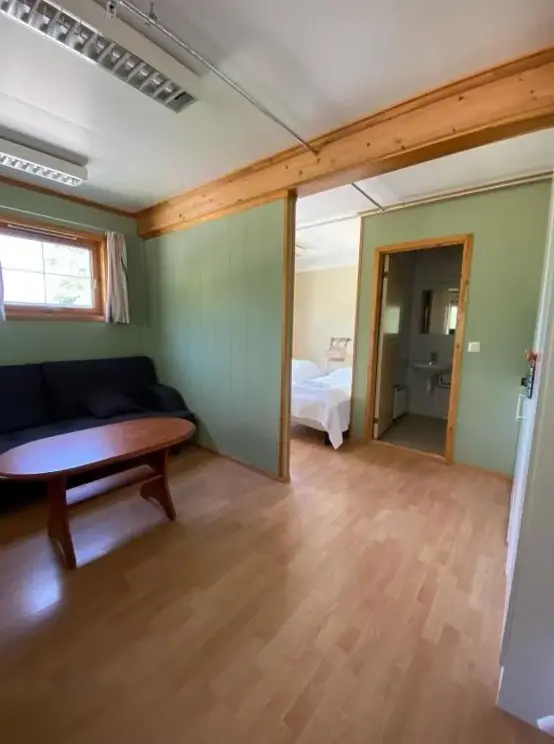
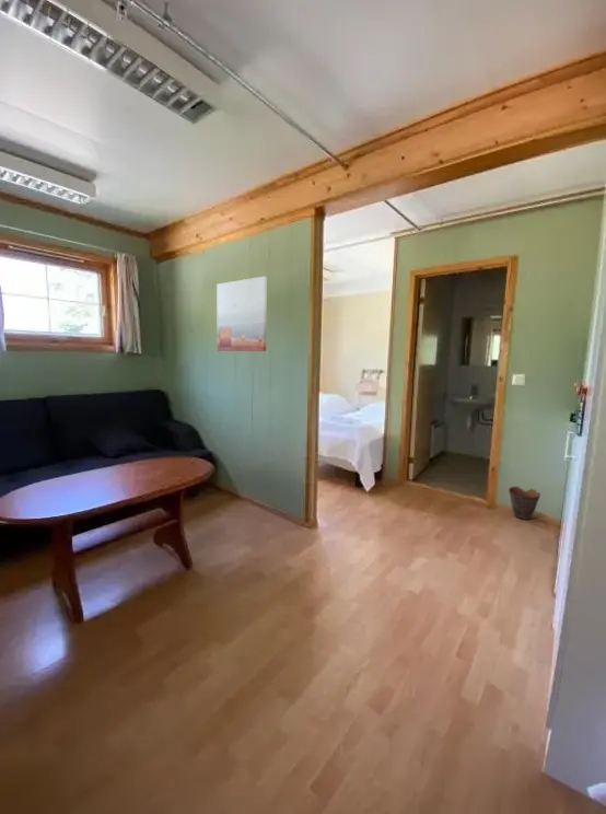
+ wall art [215,276,268,352]
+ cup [508,486,541,521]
